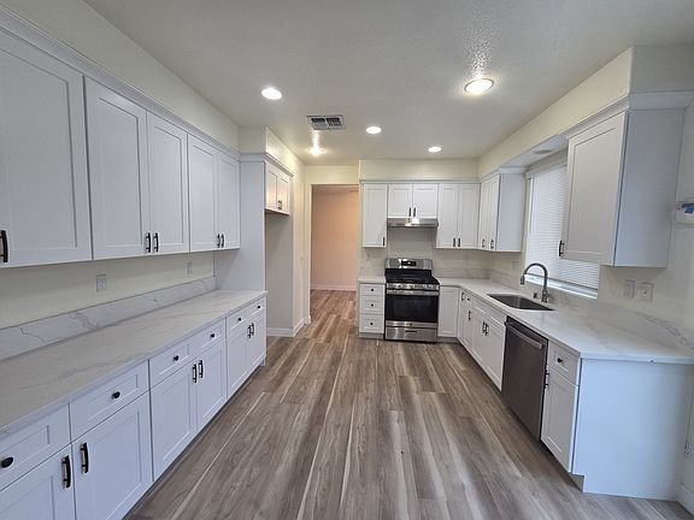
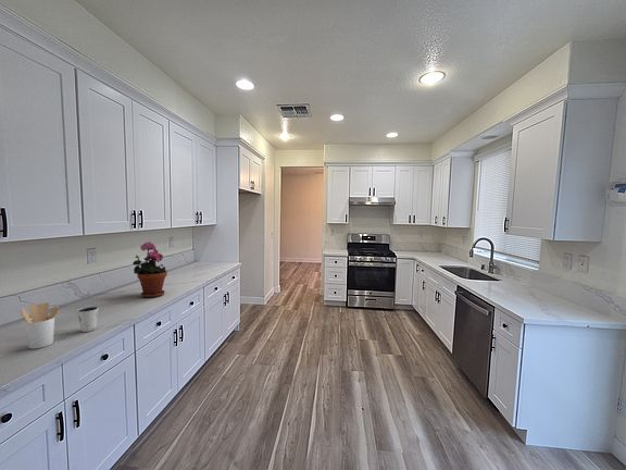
+ dixie cup [76,306,100,333]
+ potted plant [132,240,168,299]
+ utensil holder [21,301,61,350]
